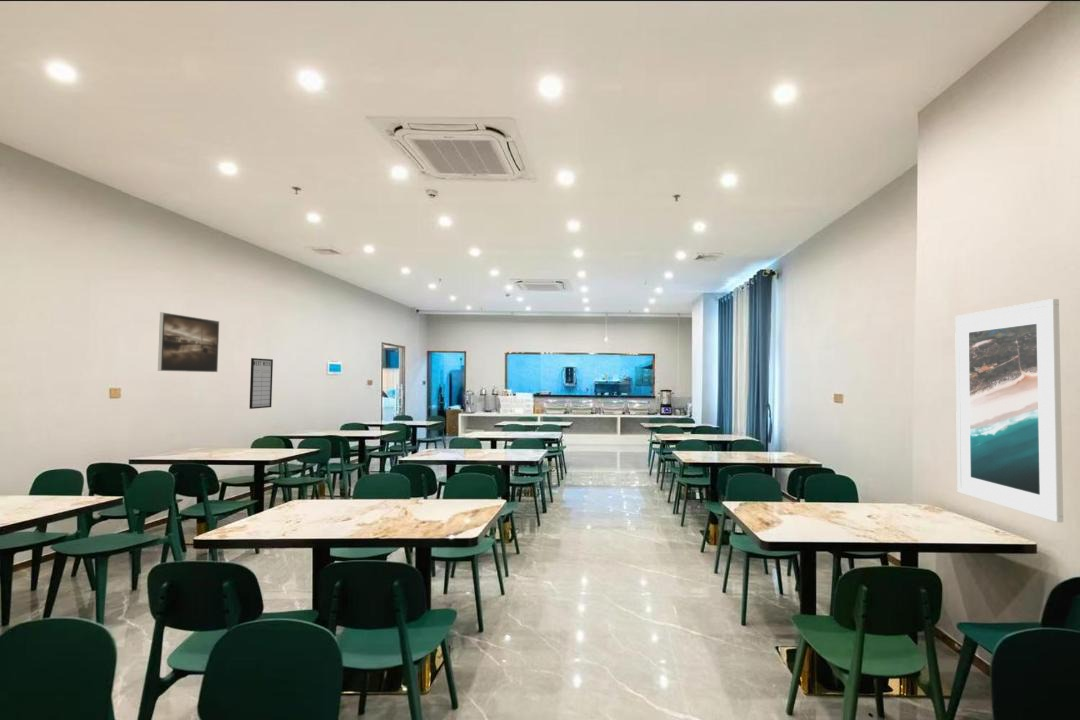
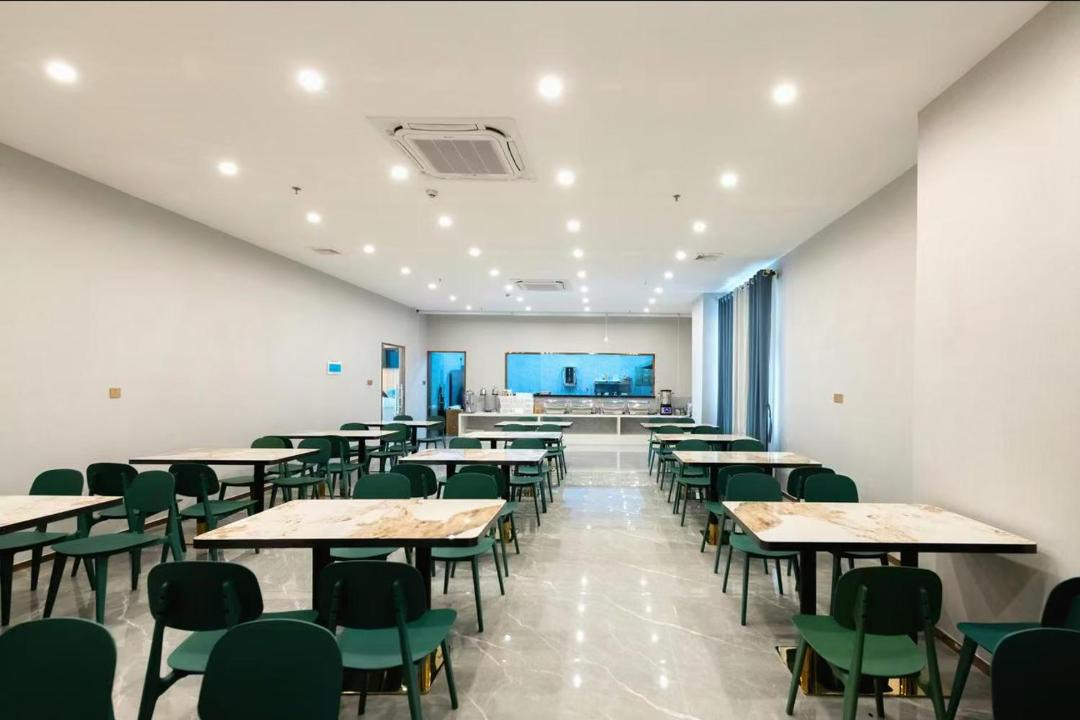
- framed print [157,311,220,373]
- writing board [248,357,274,410]
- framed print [954,298,1064,524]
